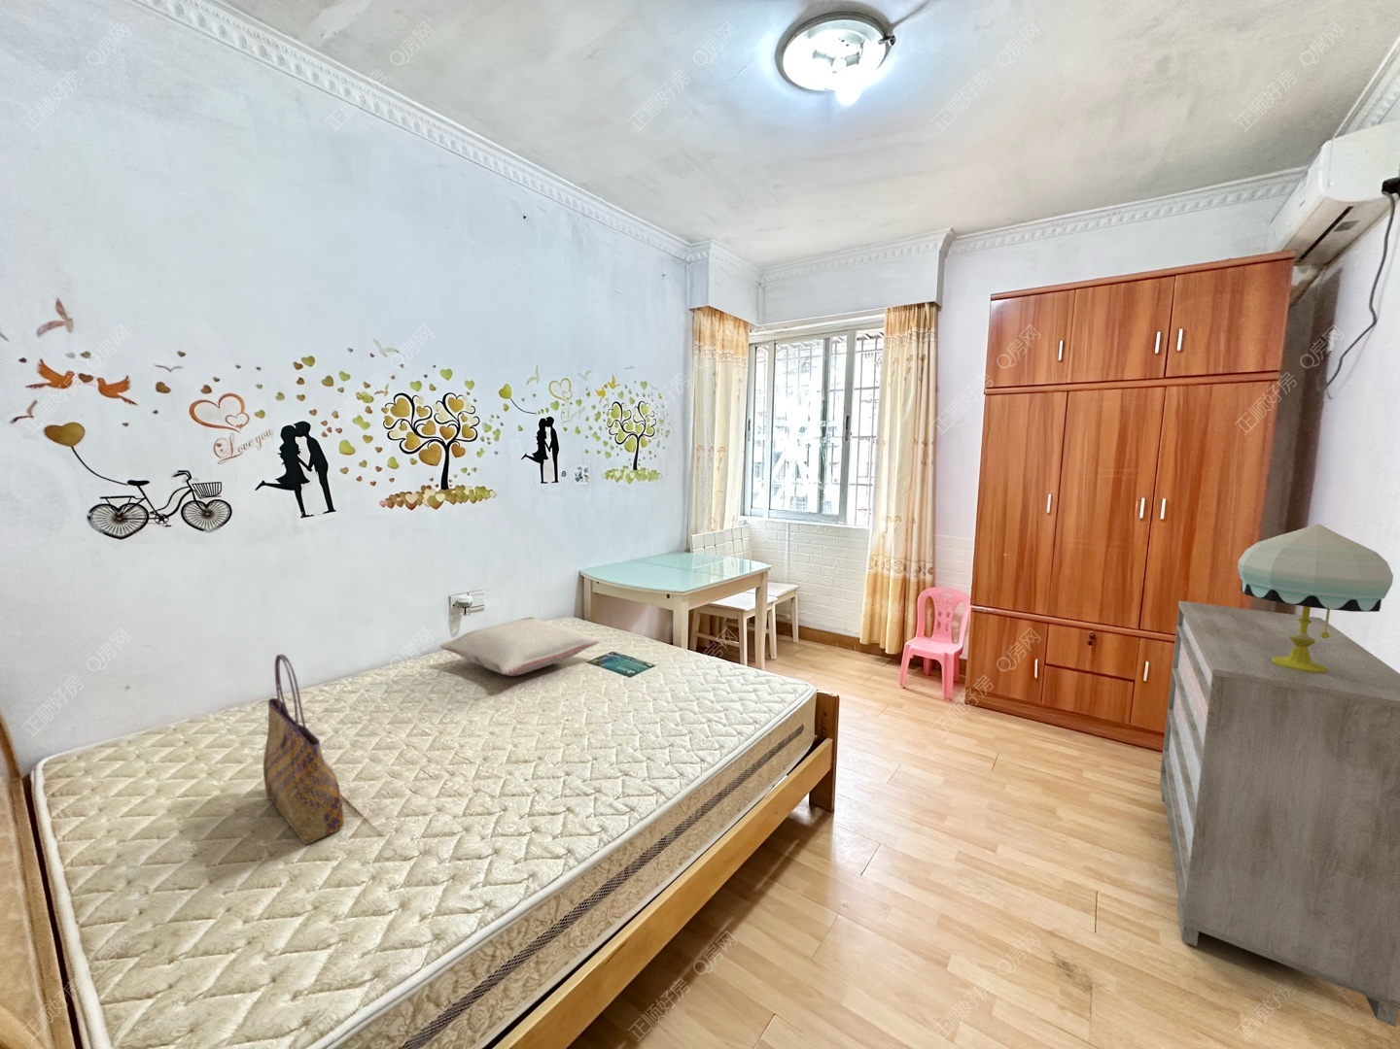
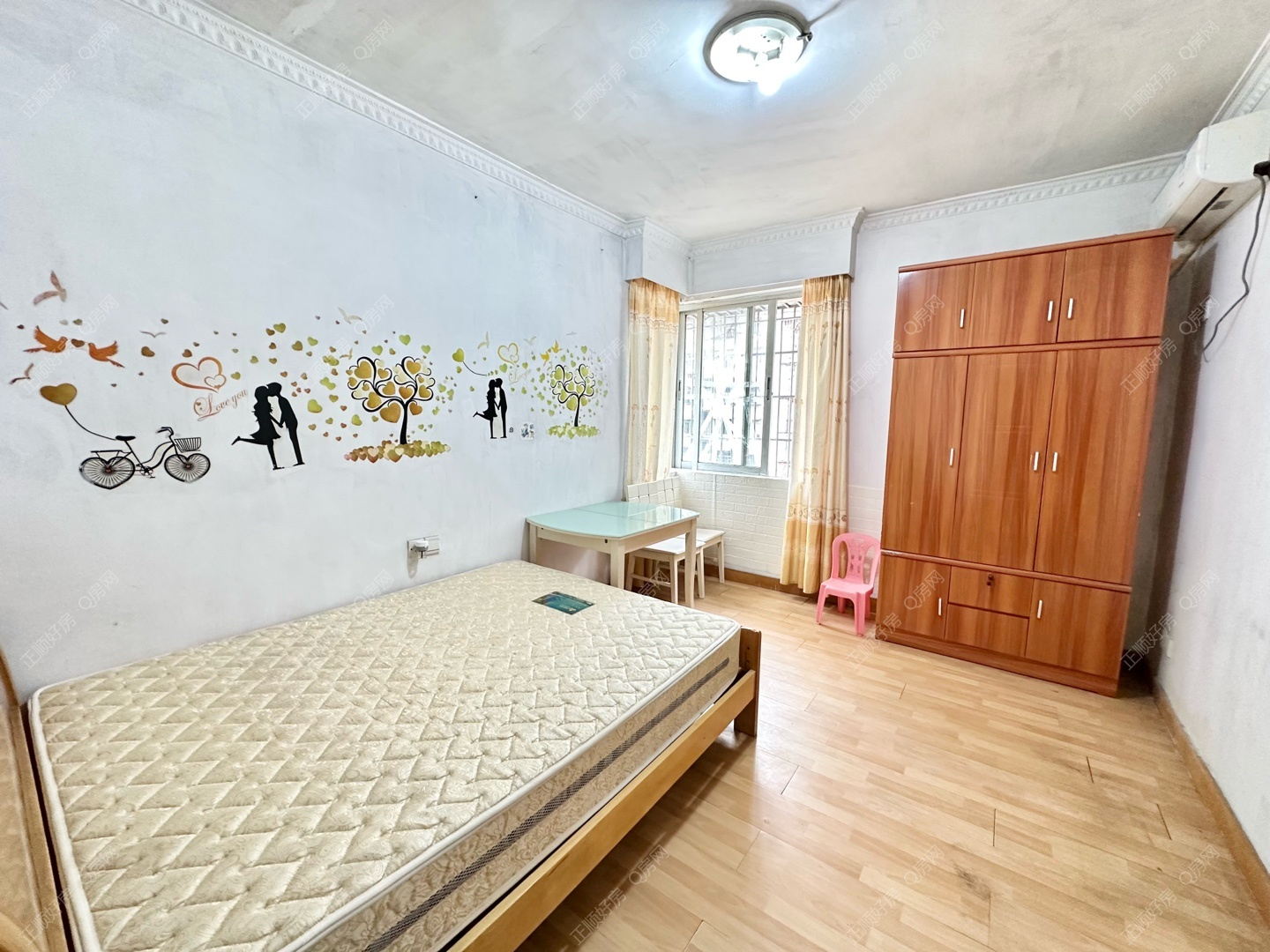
- dresser [1159,601,1400,1028]
- pillow [439,616,601,677]
- tote bag [262,652,345,846]
- table lamp [1237,522,1394,673]
